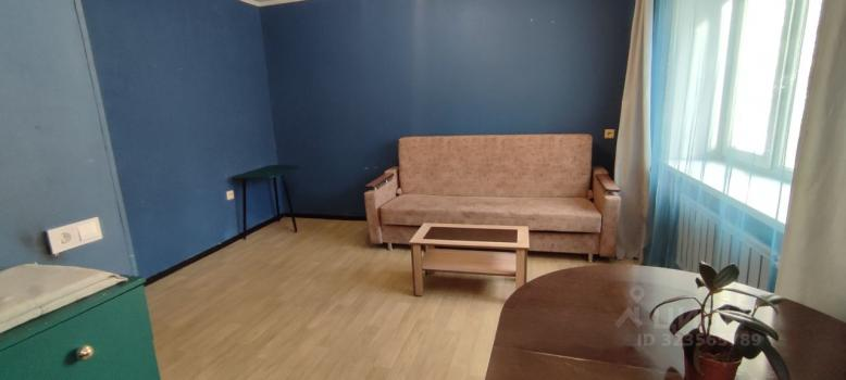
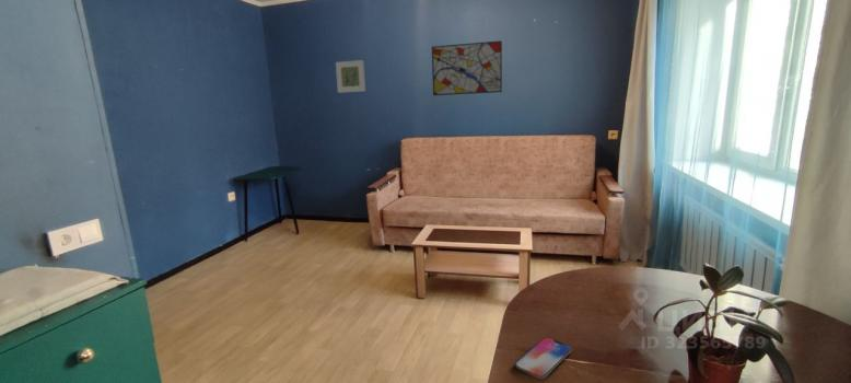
+ smartphone [514,336,573,380]
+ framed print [335,59,366,94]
+ wall art [431,39,503,96]
